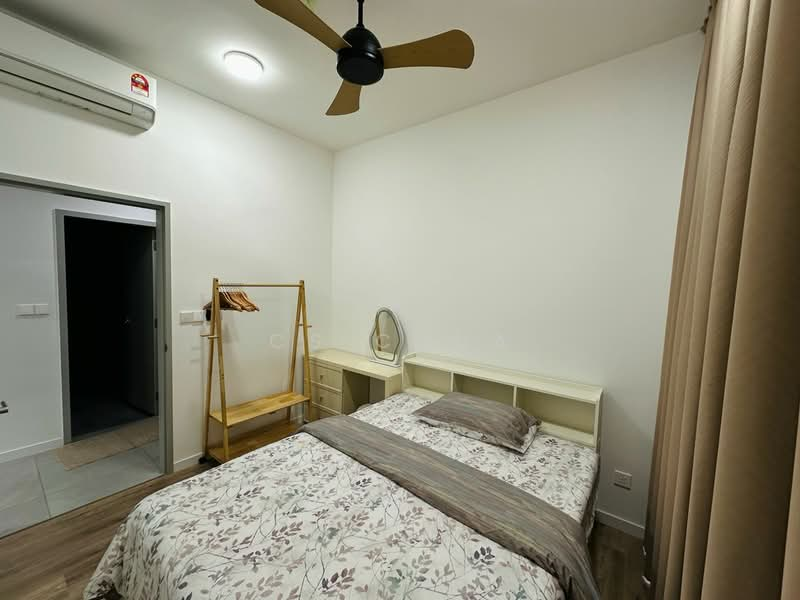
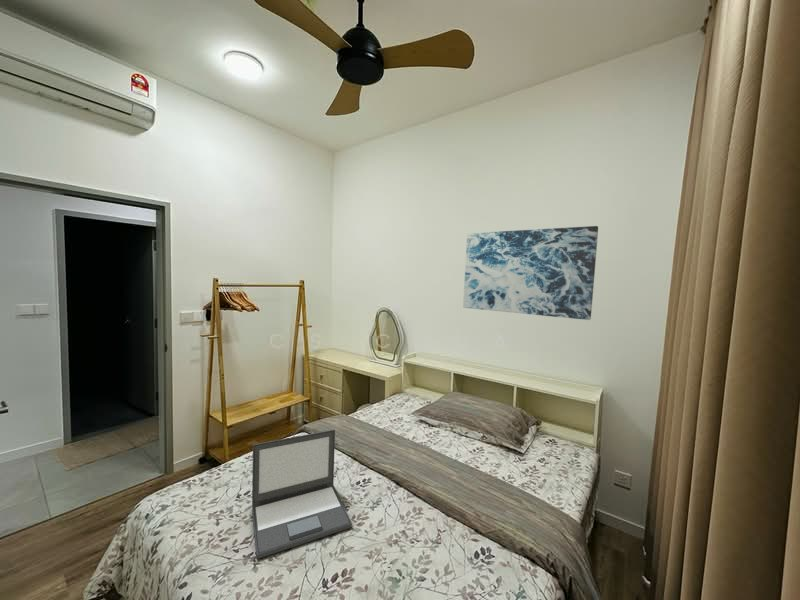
+ wall art [462,225,599,321]
+ laptop [251,429,353,560]
